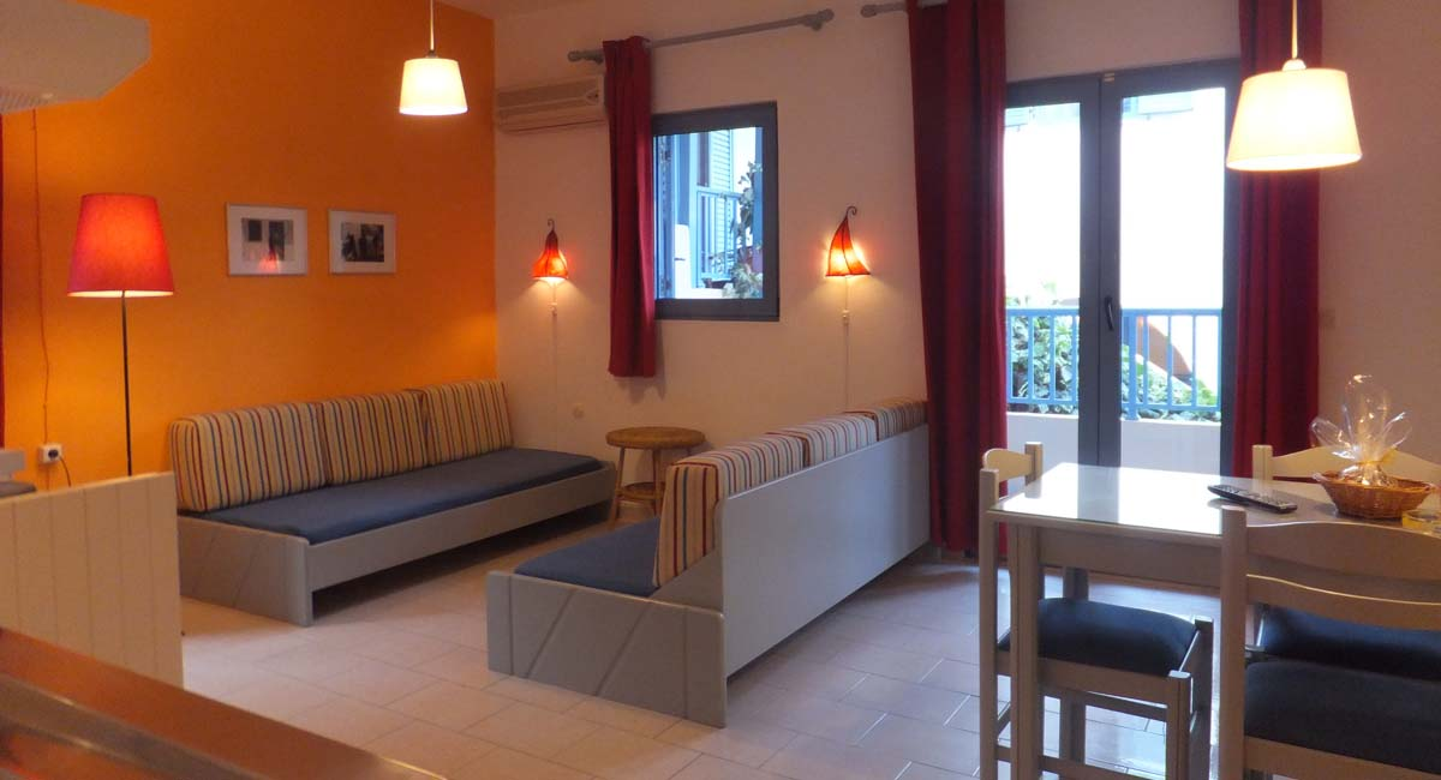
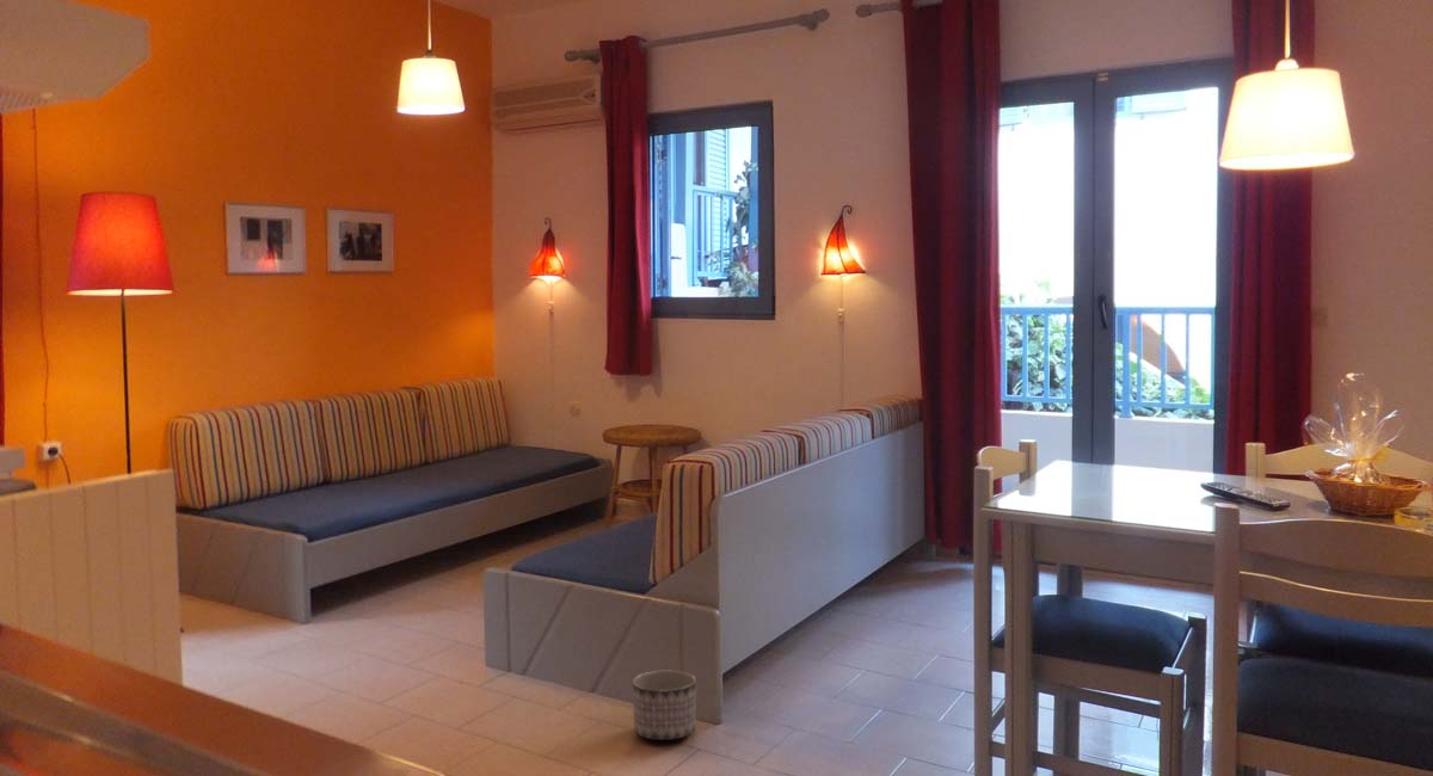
+ planter [632,670,697,741]
